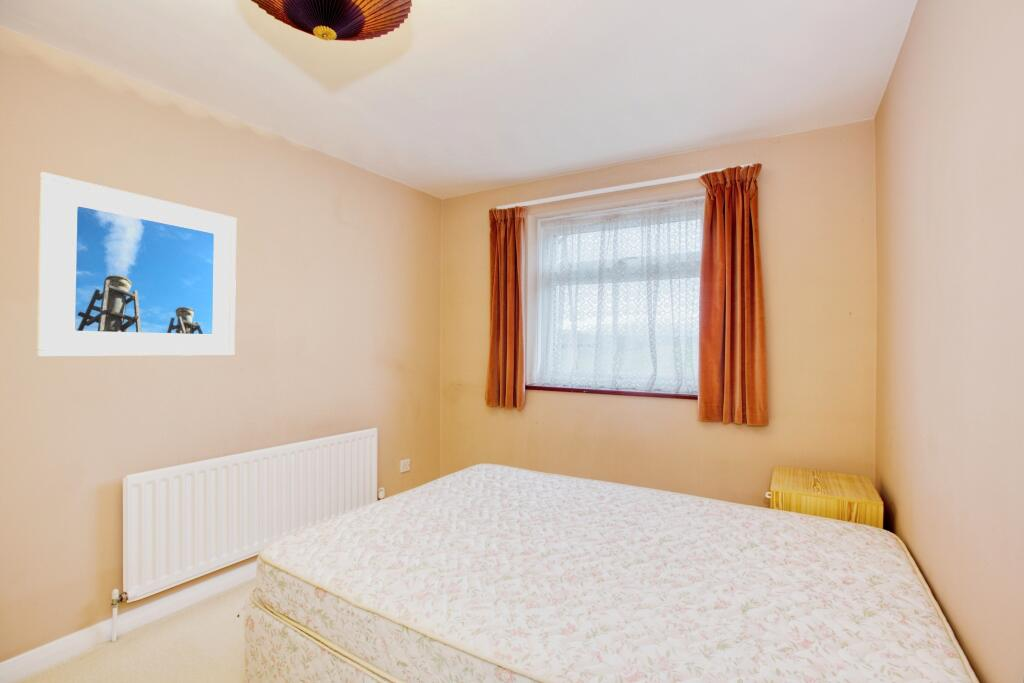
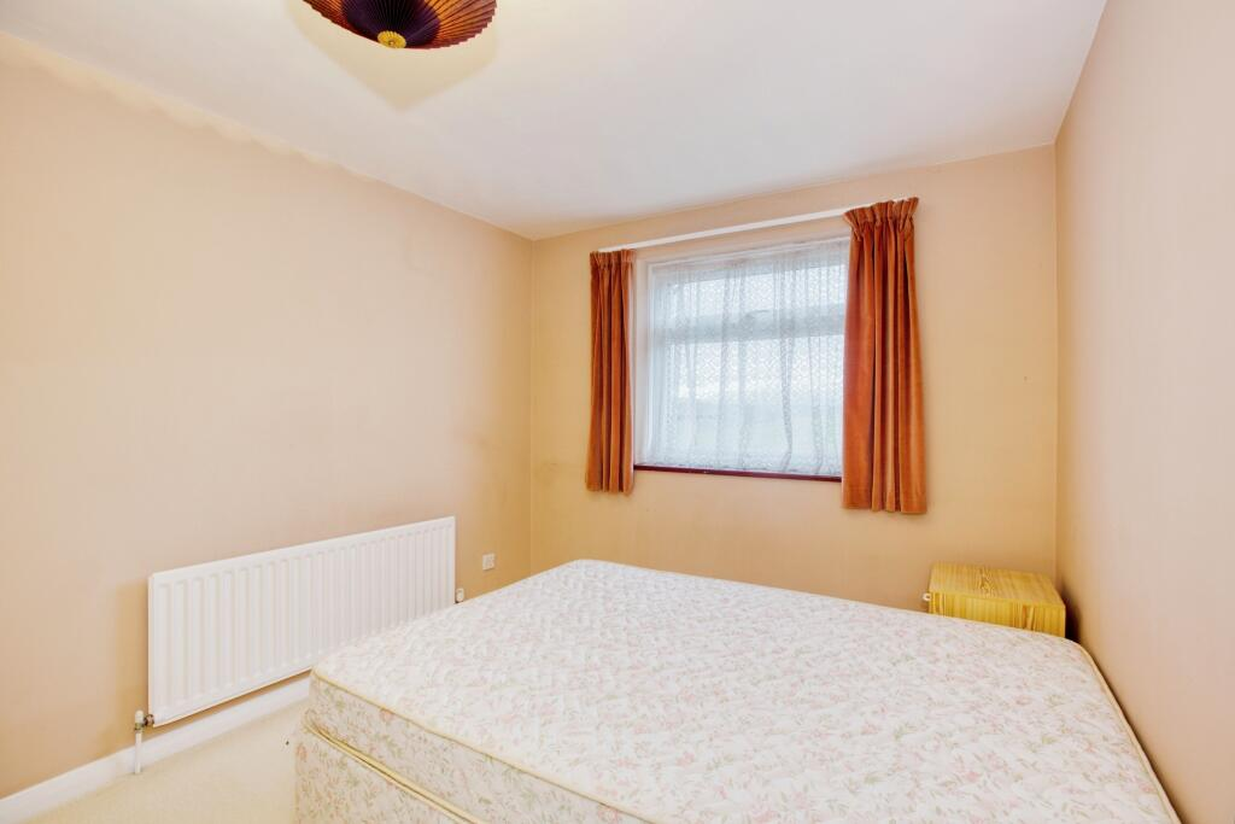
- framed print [36,171,237,358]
